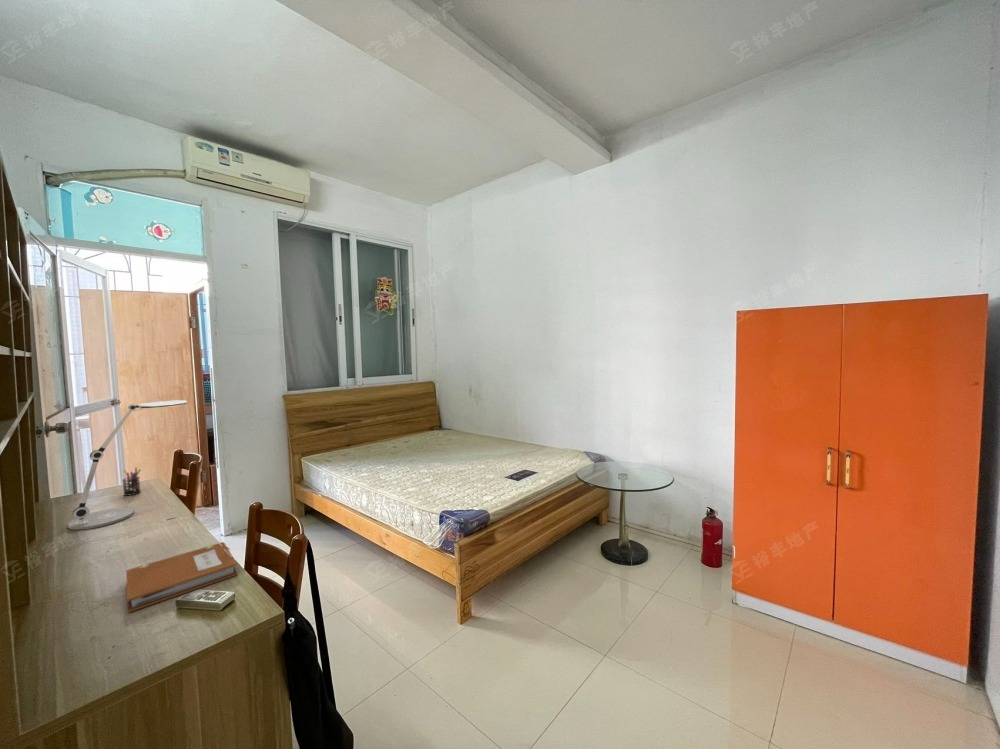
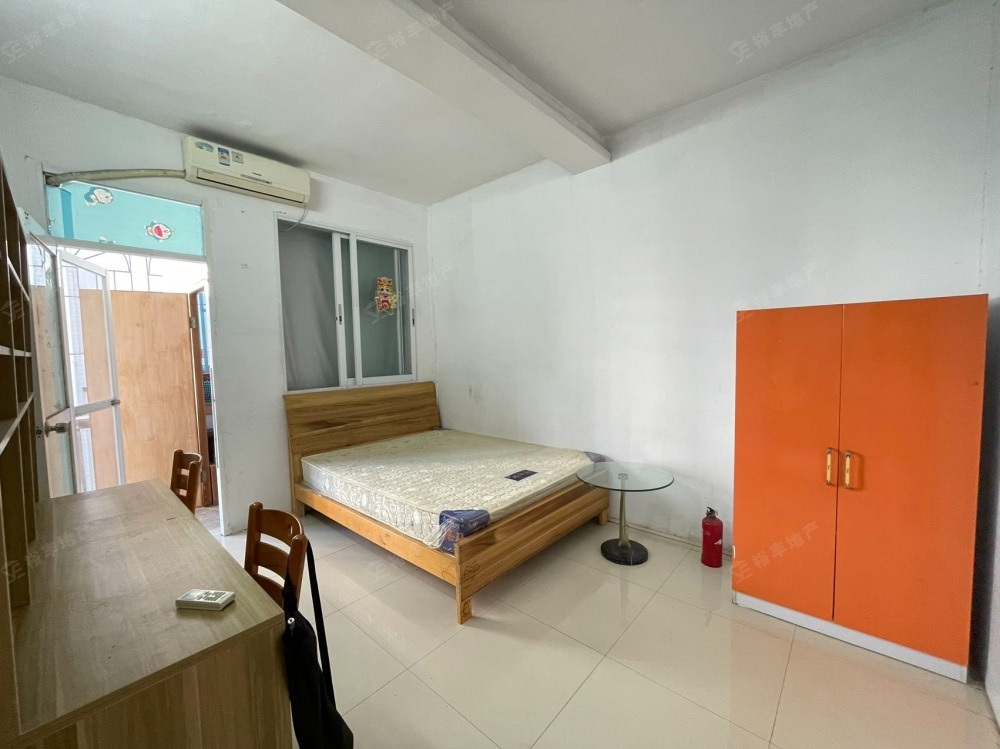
- notebook [125,541,239,614]
- desk lamp [67,399,188,531]
- pen holder [121,467,142,497]
